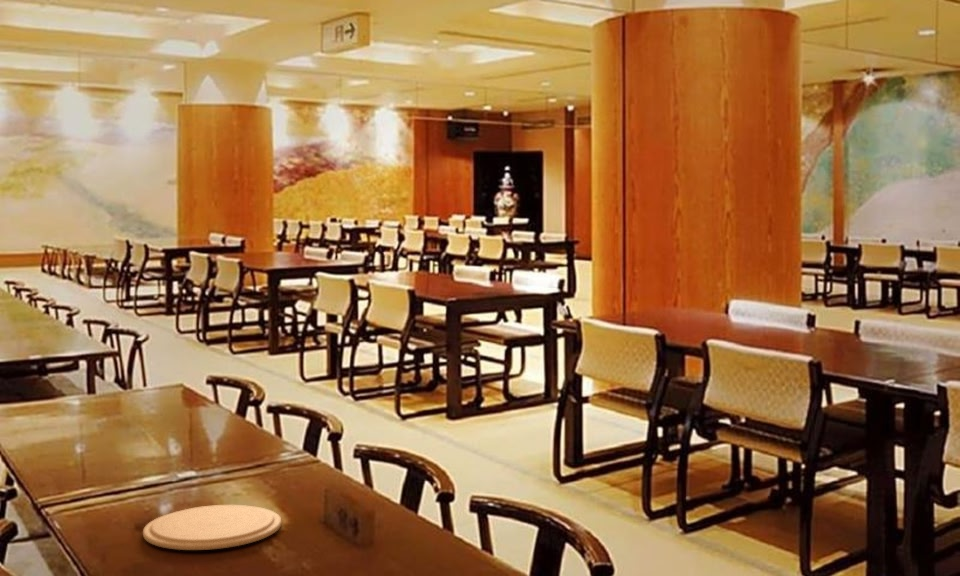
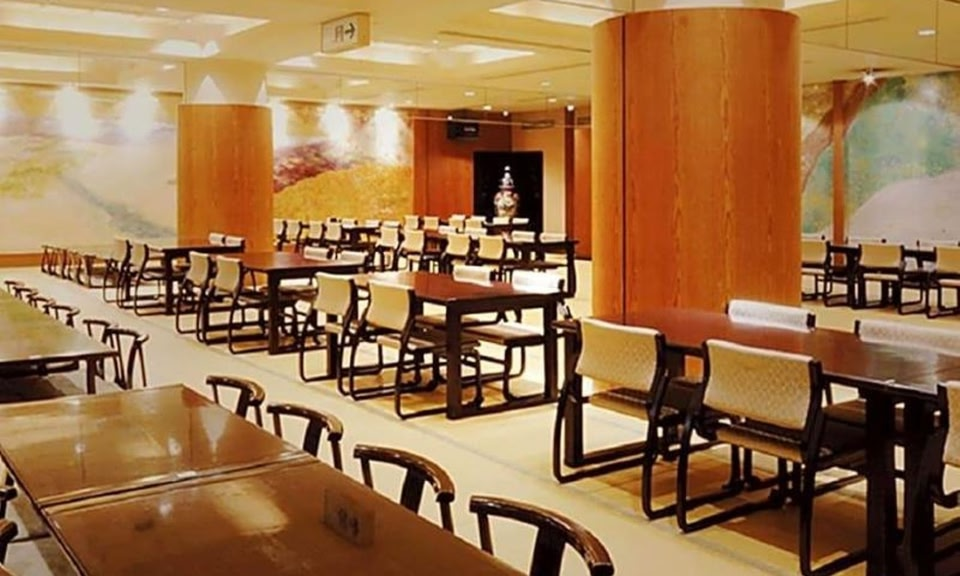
- plate [142,504,282,551]
